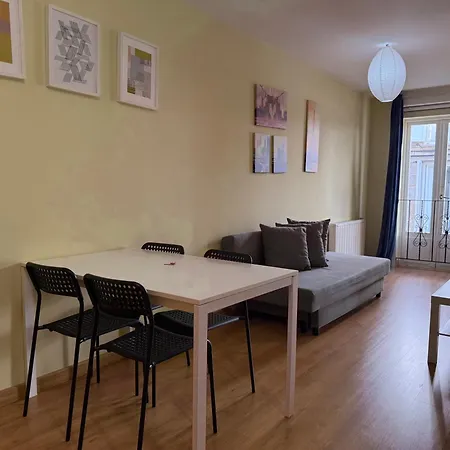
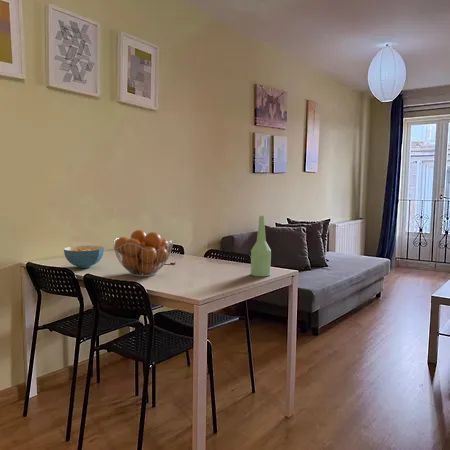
+ fruit basket [112,229,174,278]
+ cereal bowl [63,245,105,269]
+ bottle [250,215,272,277]
